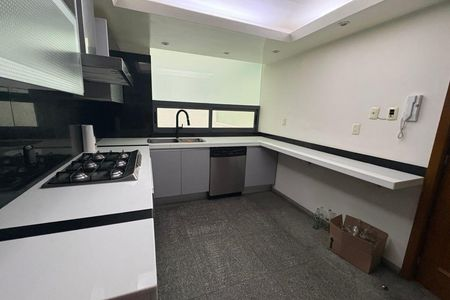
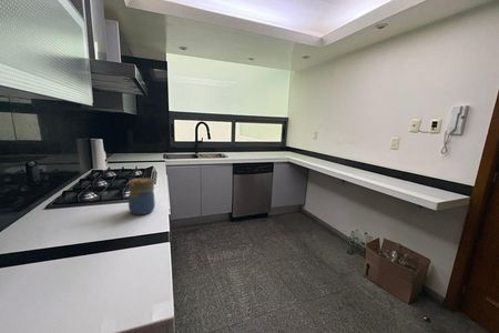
+ jar [128,176,156,215]
